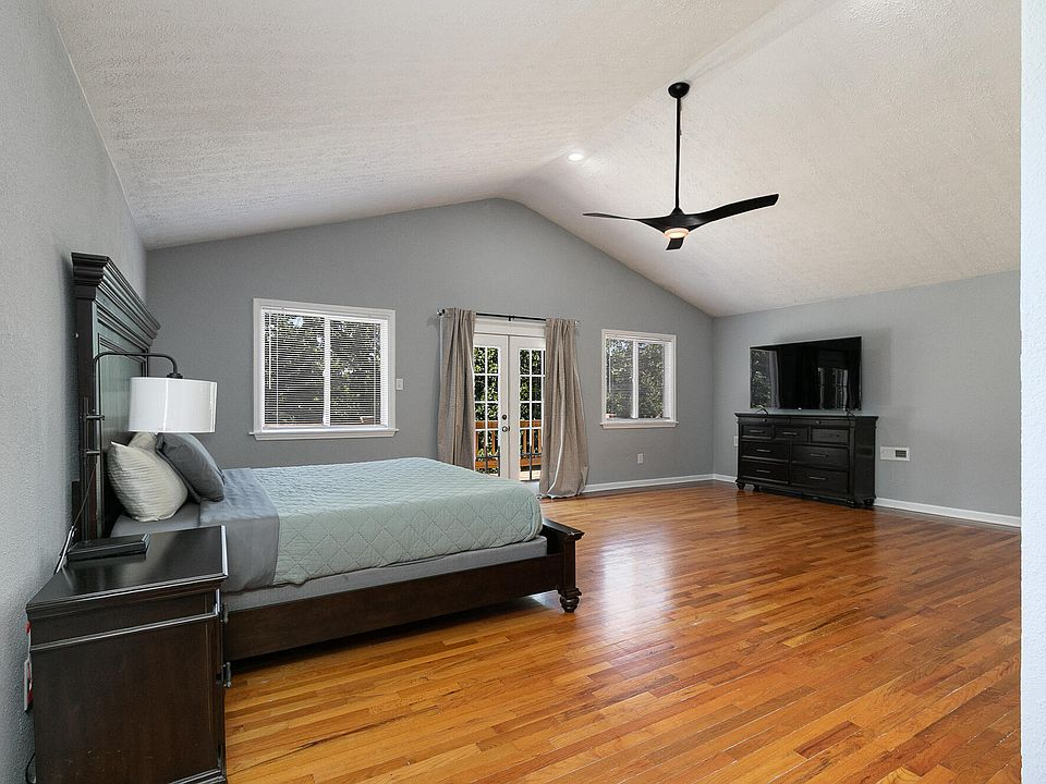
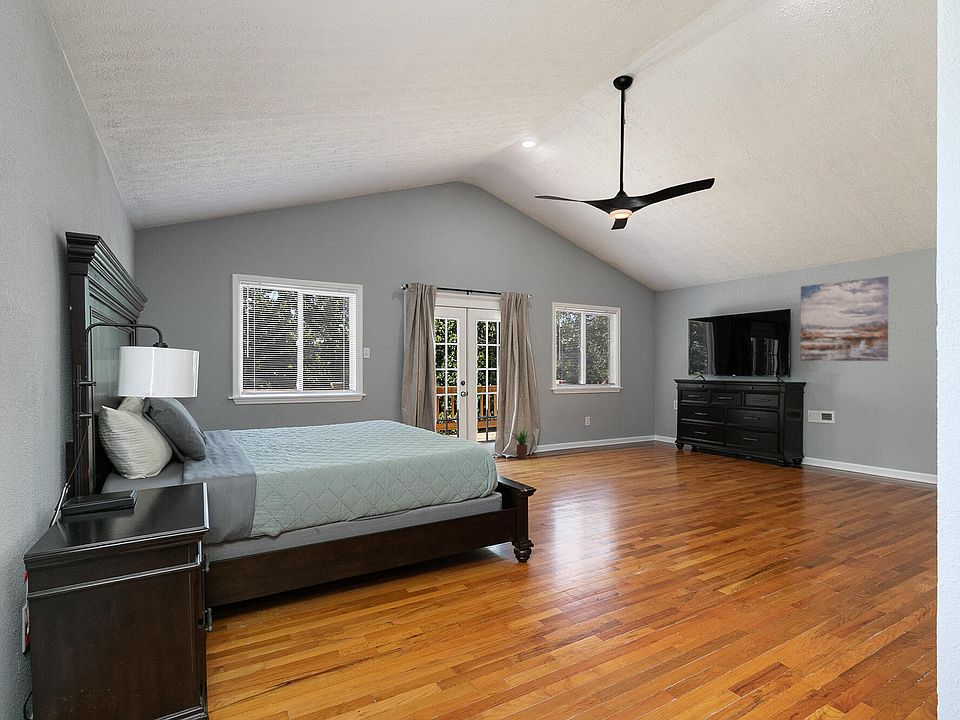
+ potted plant [510,425,535,460]
+ wall art [800,275,889,362]
